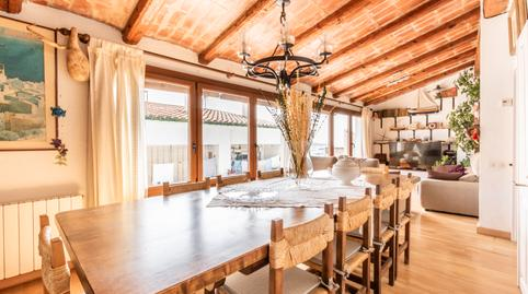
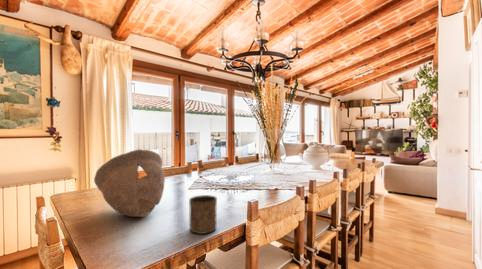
+ cup [188,194,218,235]
+ bowl [93,148,166,218]
